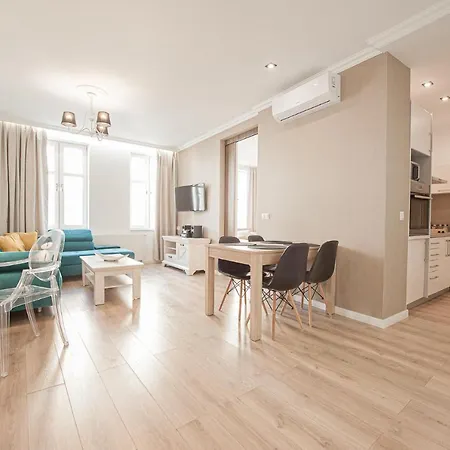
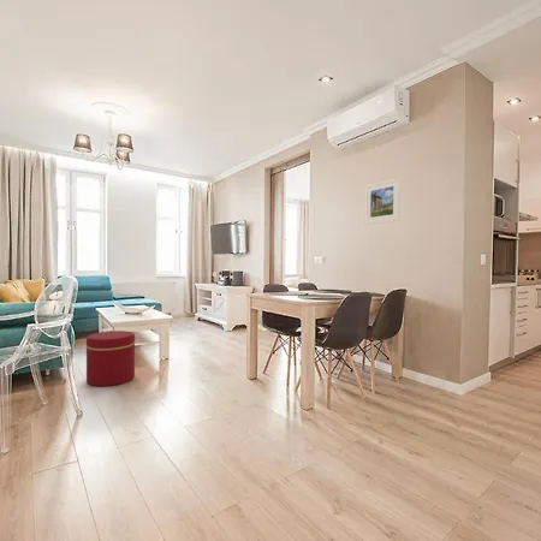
+ ottoman [85,329,136,387]
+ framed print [364,177,402,226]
